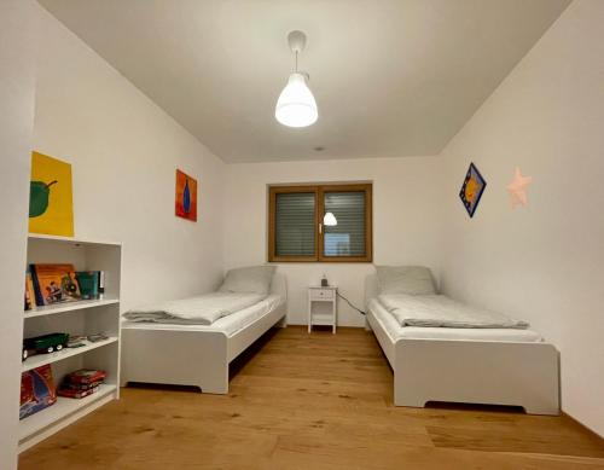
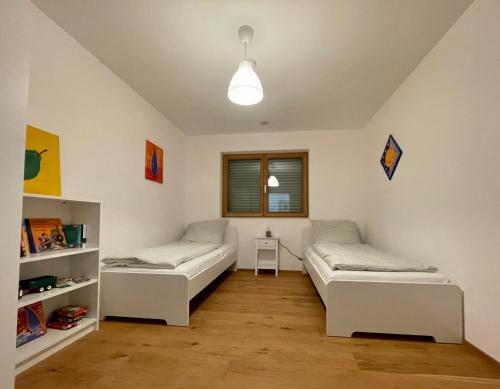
- decorative star [505,164,534,213]
